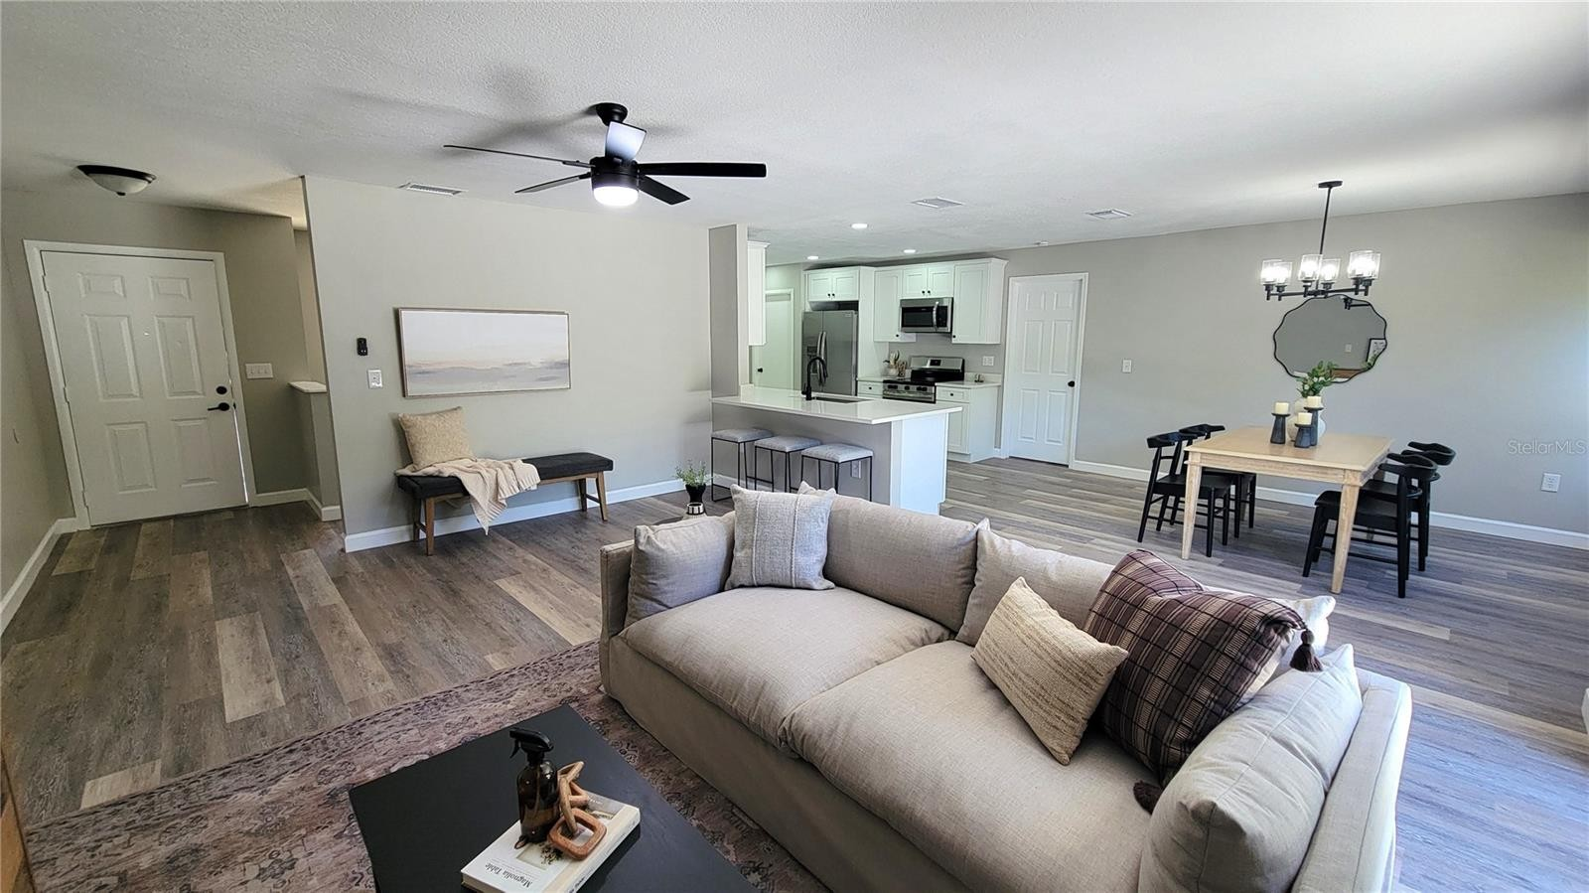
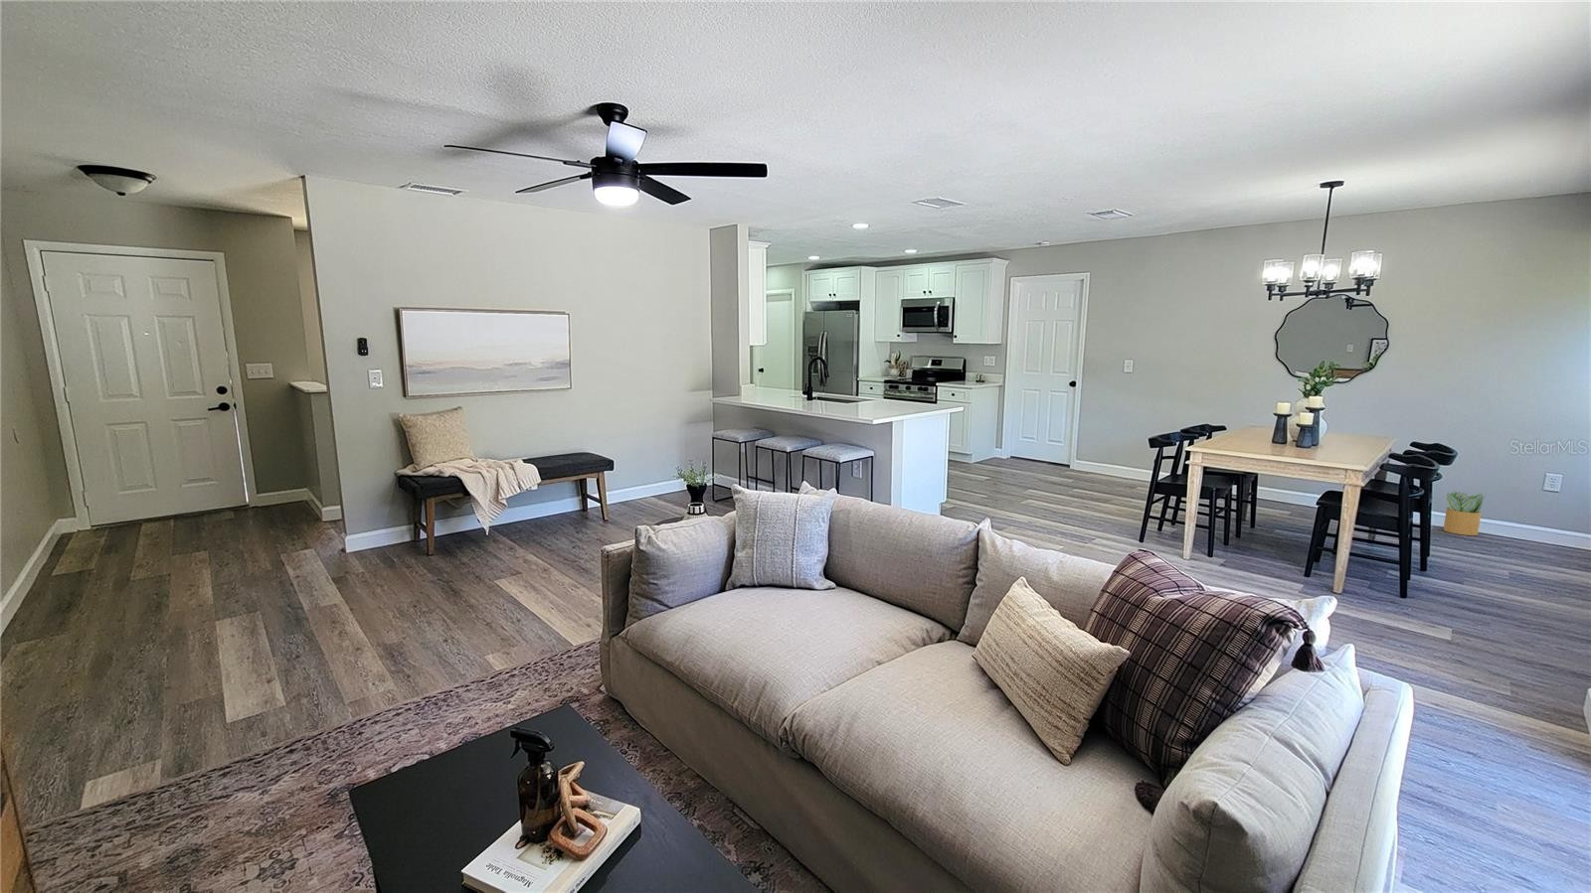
+ potted plant [1442,490,1486,536]
